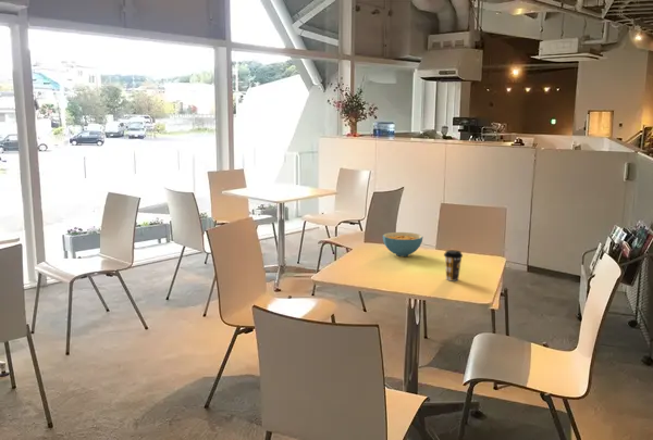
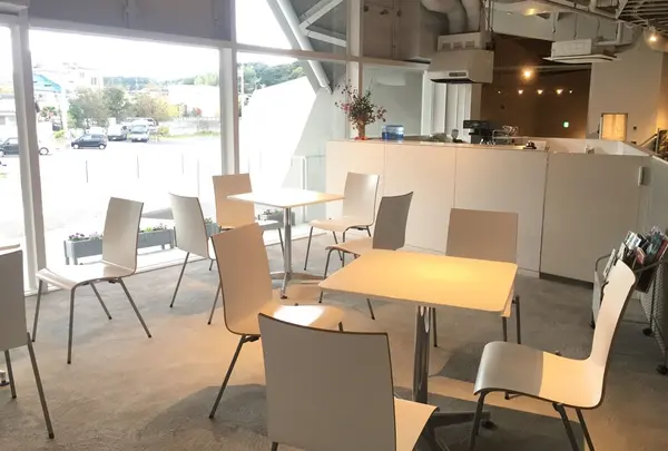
- cereal bowl [382,231,423,257]
- coffee cup [443,249,464,282]
